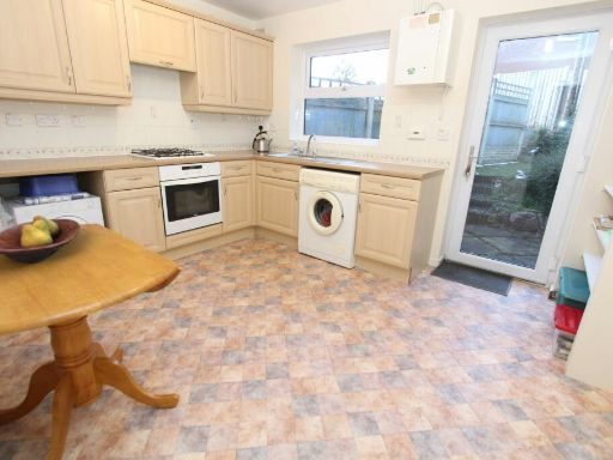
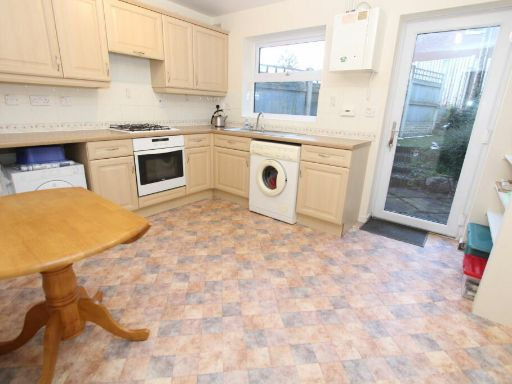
- fruit bowl [0,214,81,264]
